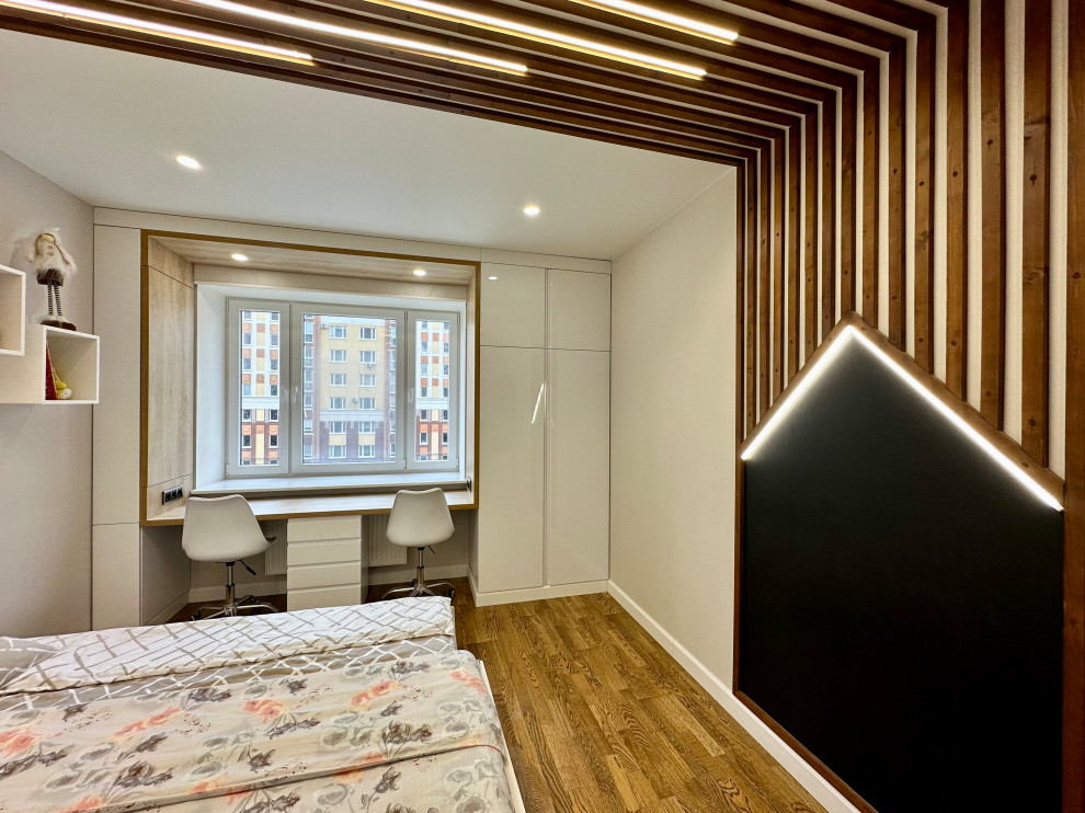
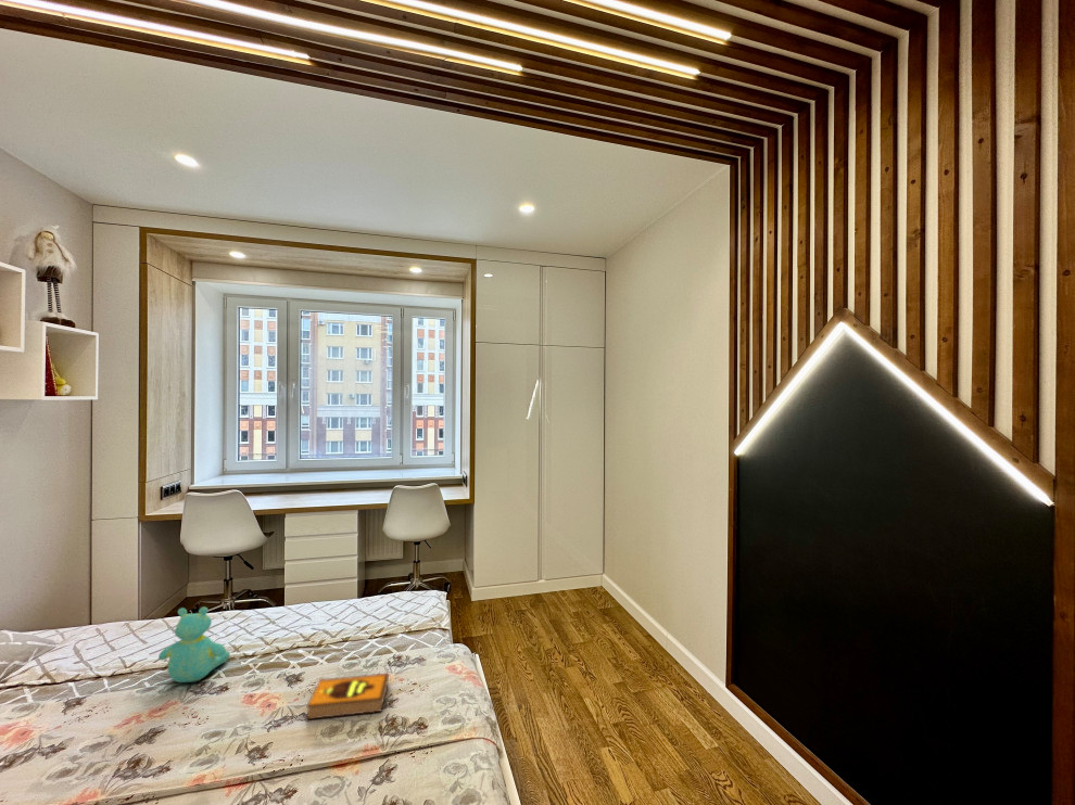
+ teddy bear [157,605,231,683]
+ hardback book [305,672,390,720]
